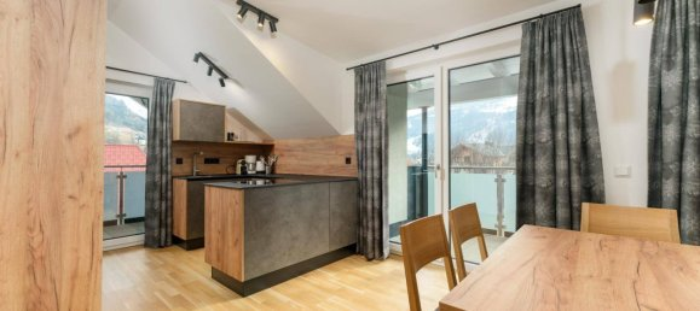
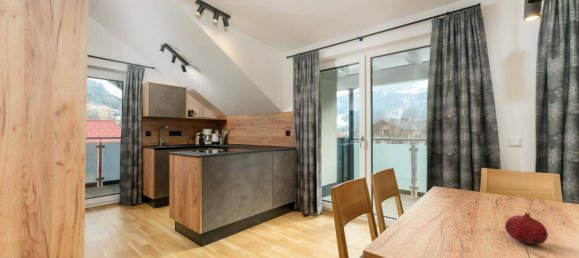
+ fruit [504,211,549,245]
